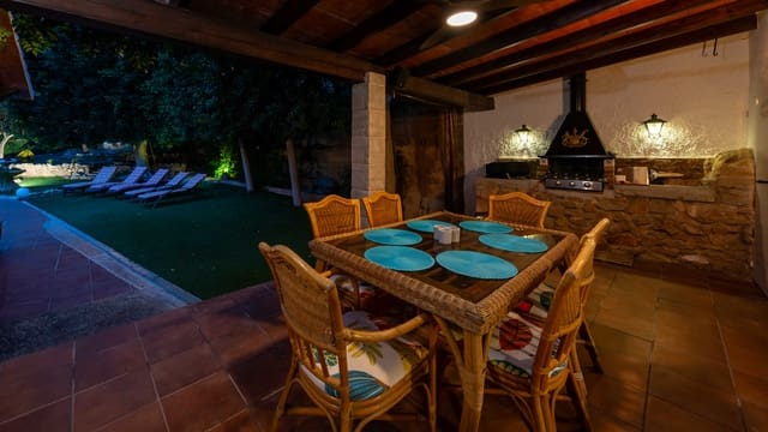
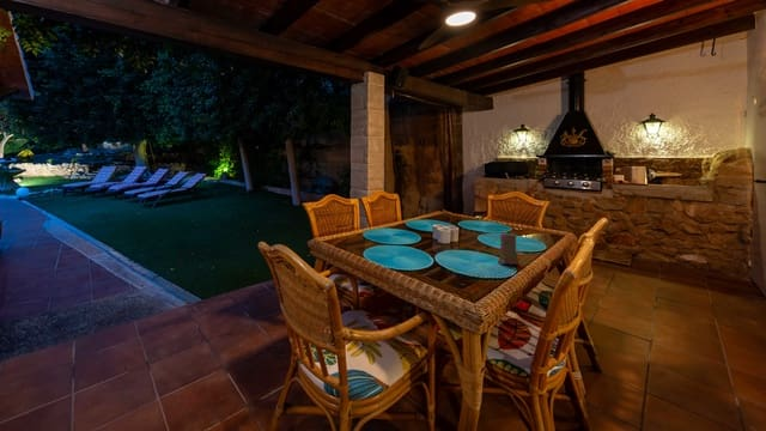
+ candle [497,230,521,266]
